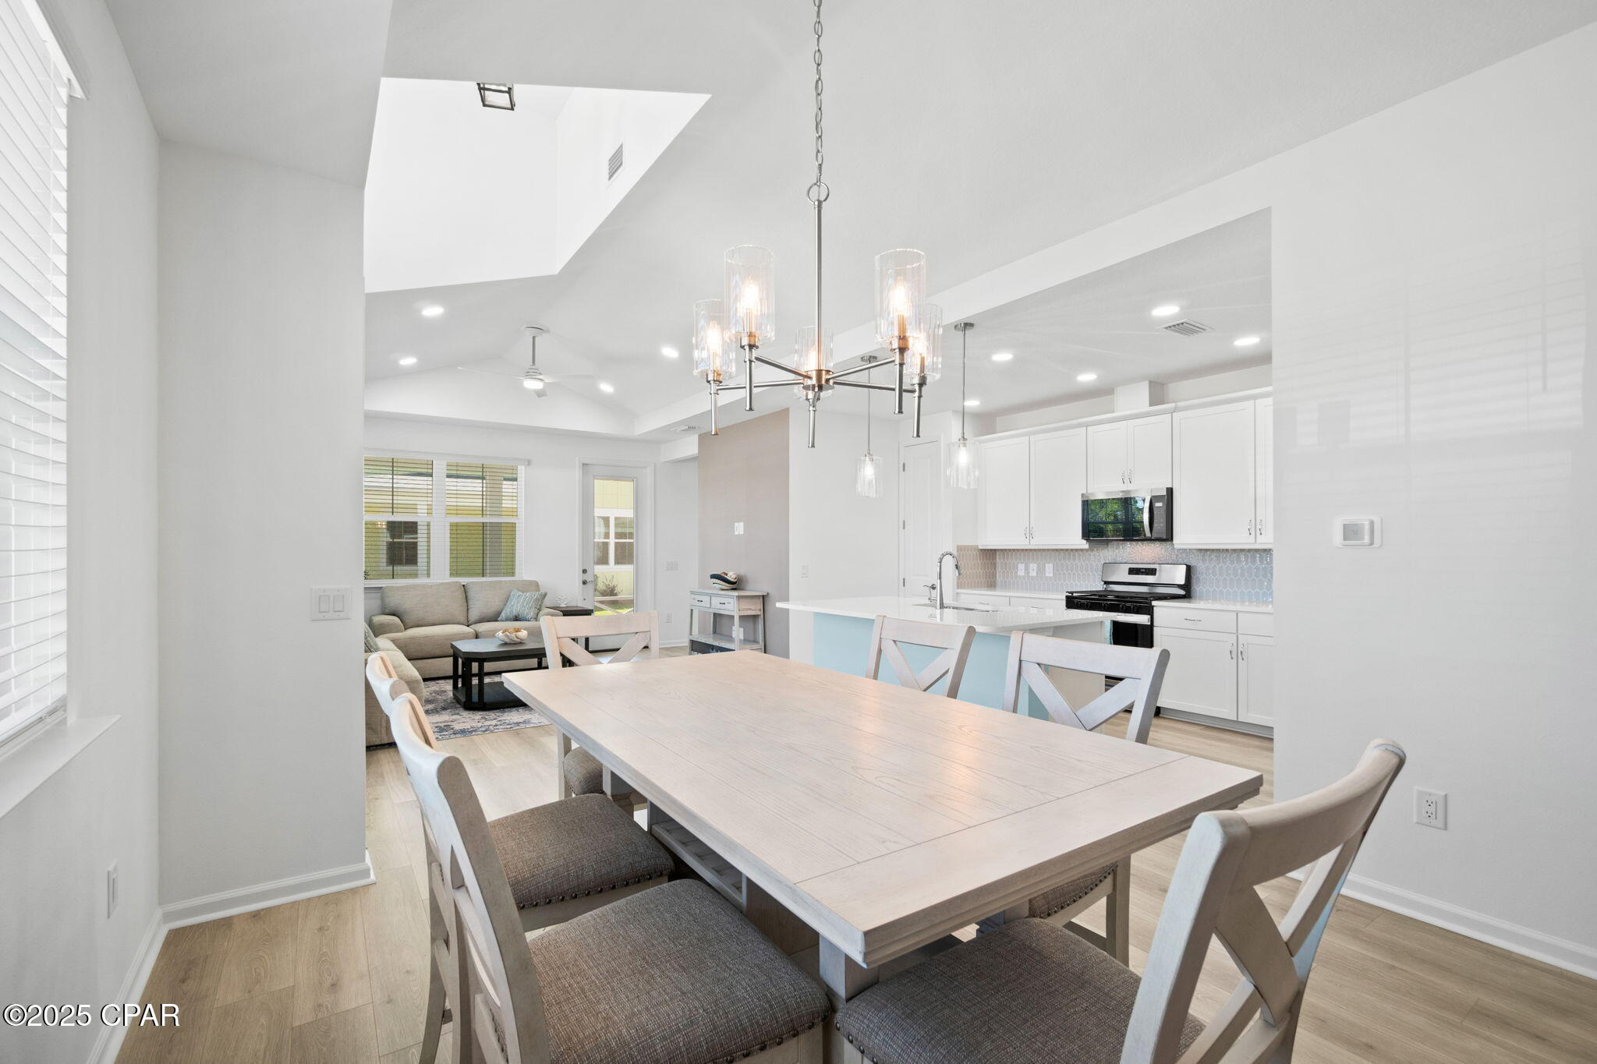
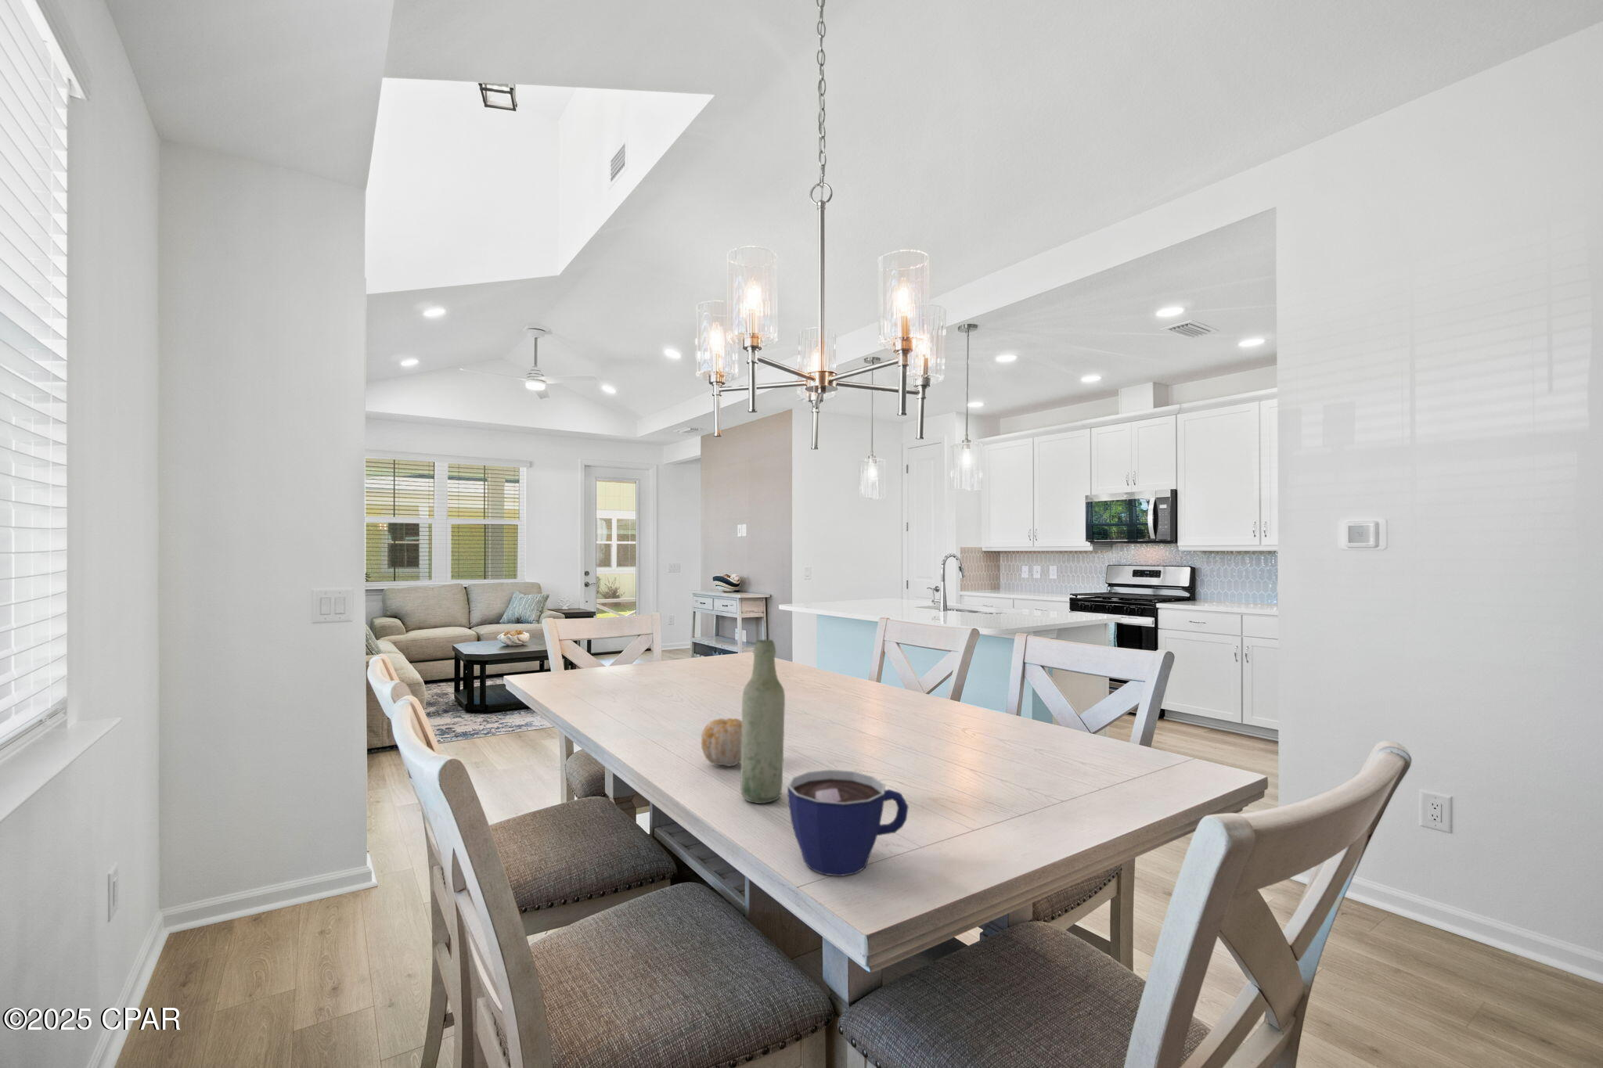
+ cup [787,769,909,877]
+ fruit [701,718,743,766]
+ bottle [740,639,785,805]
